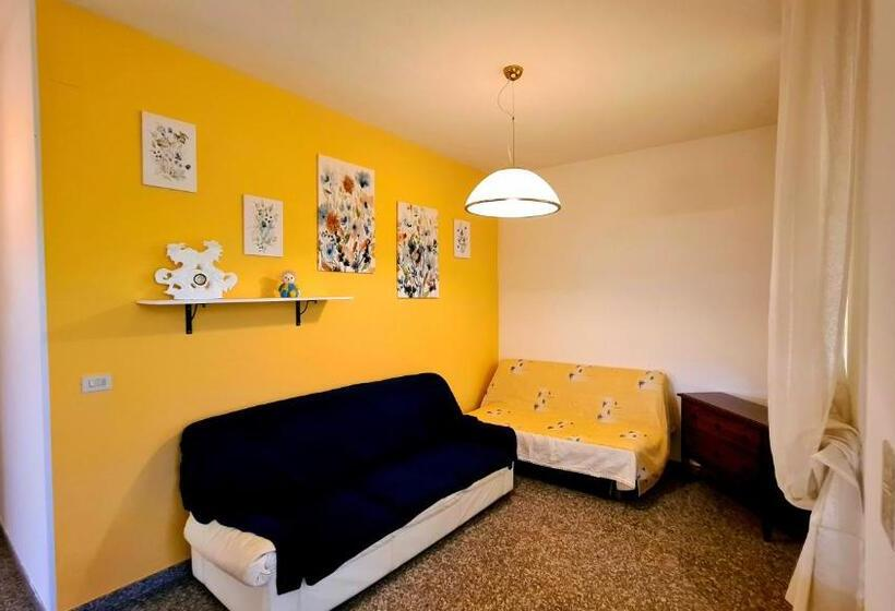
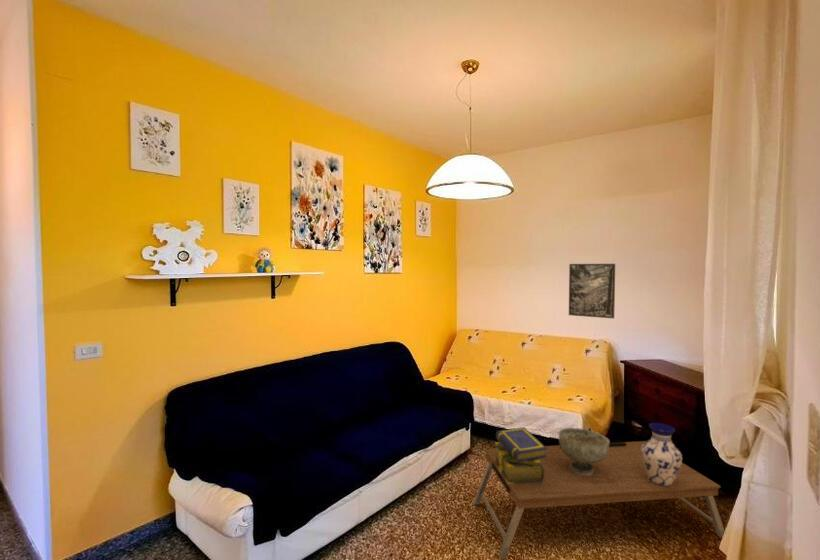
+ stack of books [494,426,547,484]
+ coffee table [473,440,725,560]
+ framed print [568,263,616,319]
+ vase [641,422,683,486]
+ decorative bowl [558,427,610,475]
